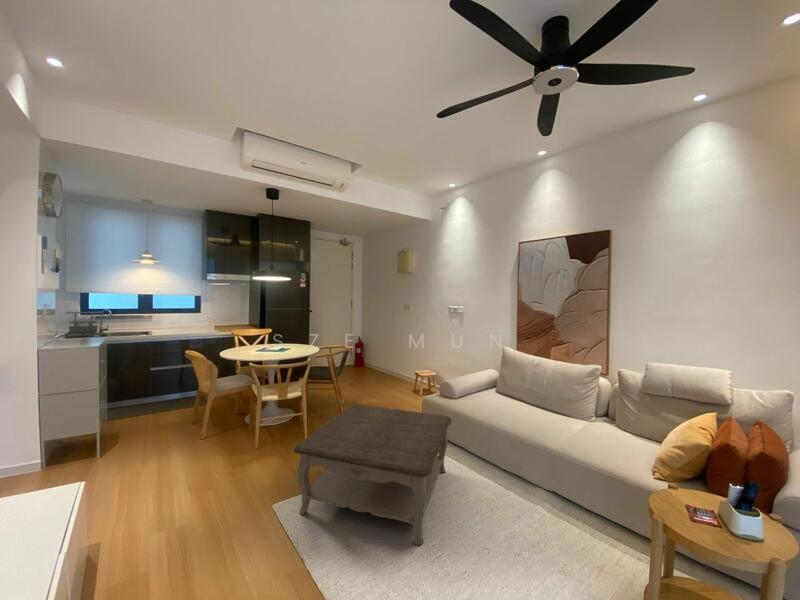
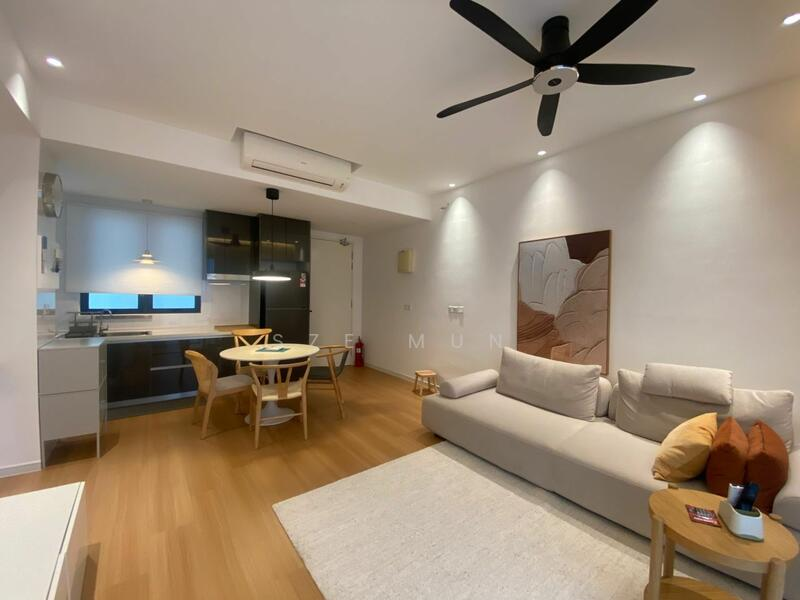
- coffee table [292,403,453,546]
